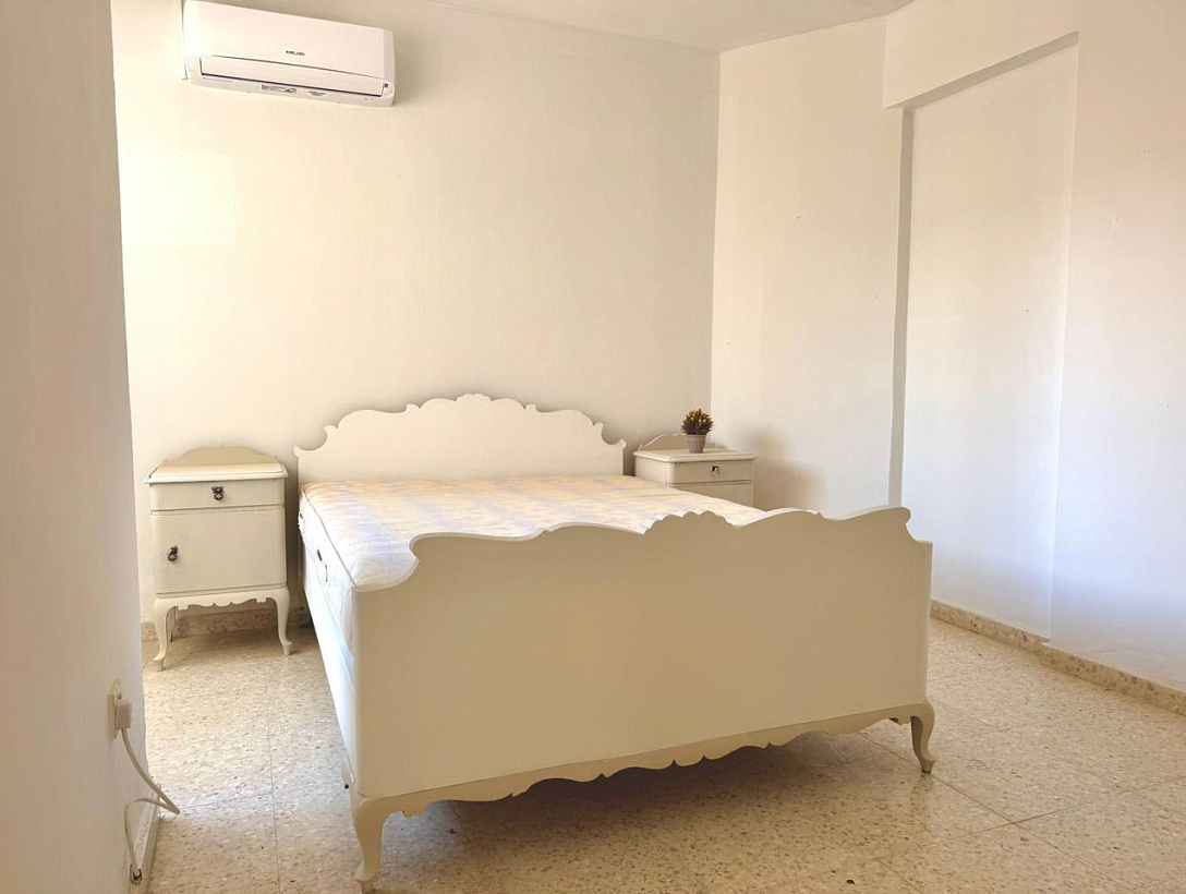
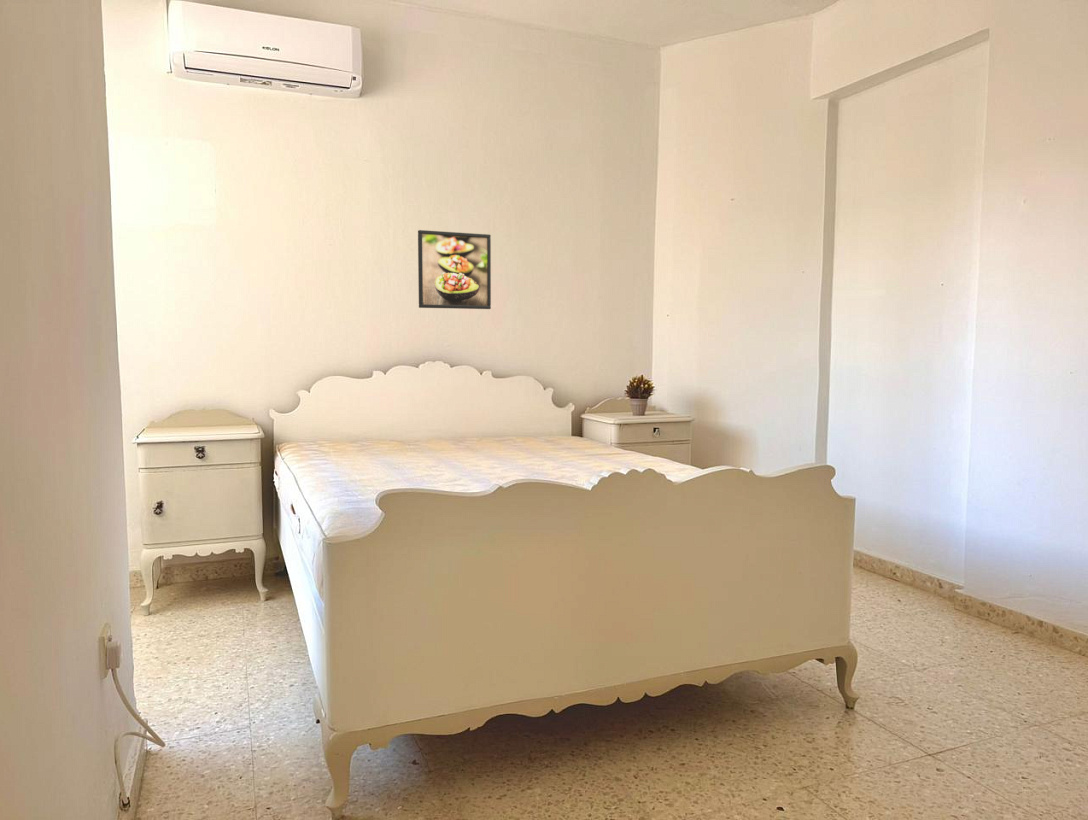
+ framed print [417,229,492,310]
